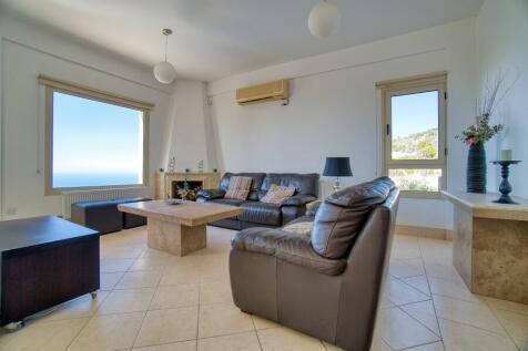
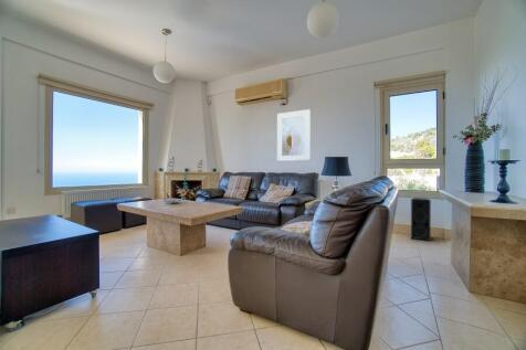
+ speaker [410,197,432,242]
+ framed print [276,108,312,162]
